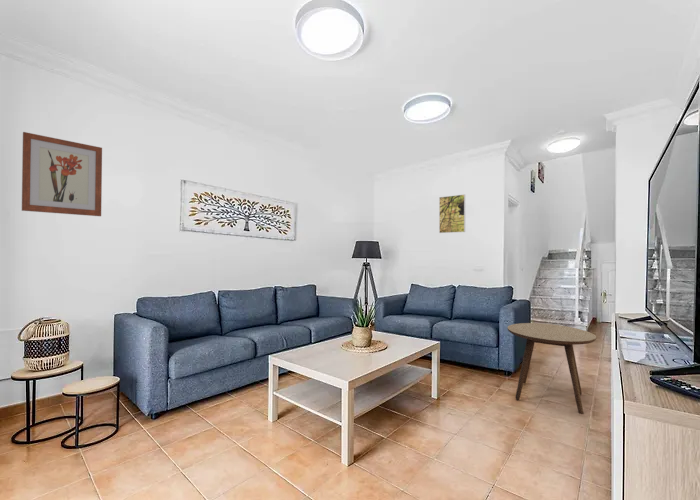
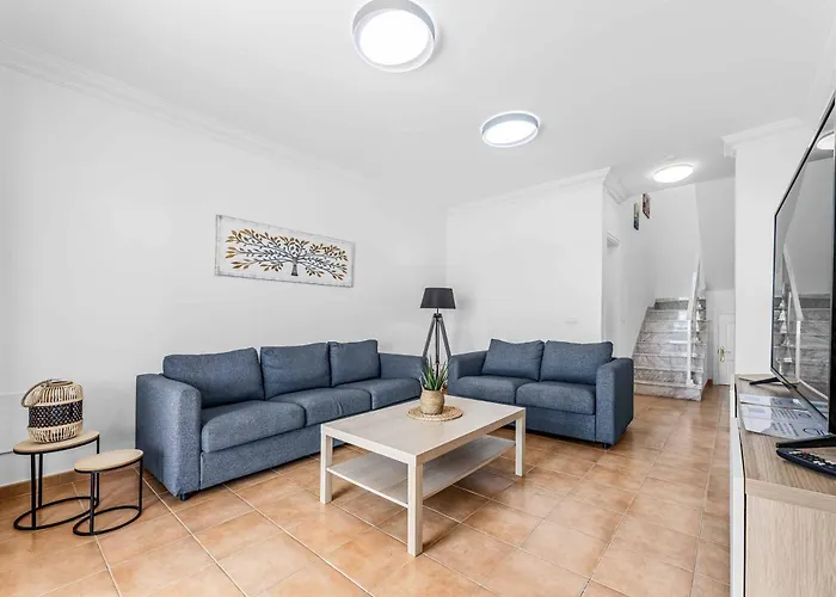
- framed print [438,193,466,234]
- side table [507,322,597,415]
- wall art [21,131,103,217]
